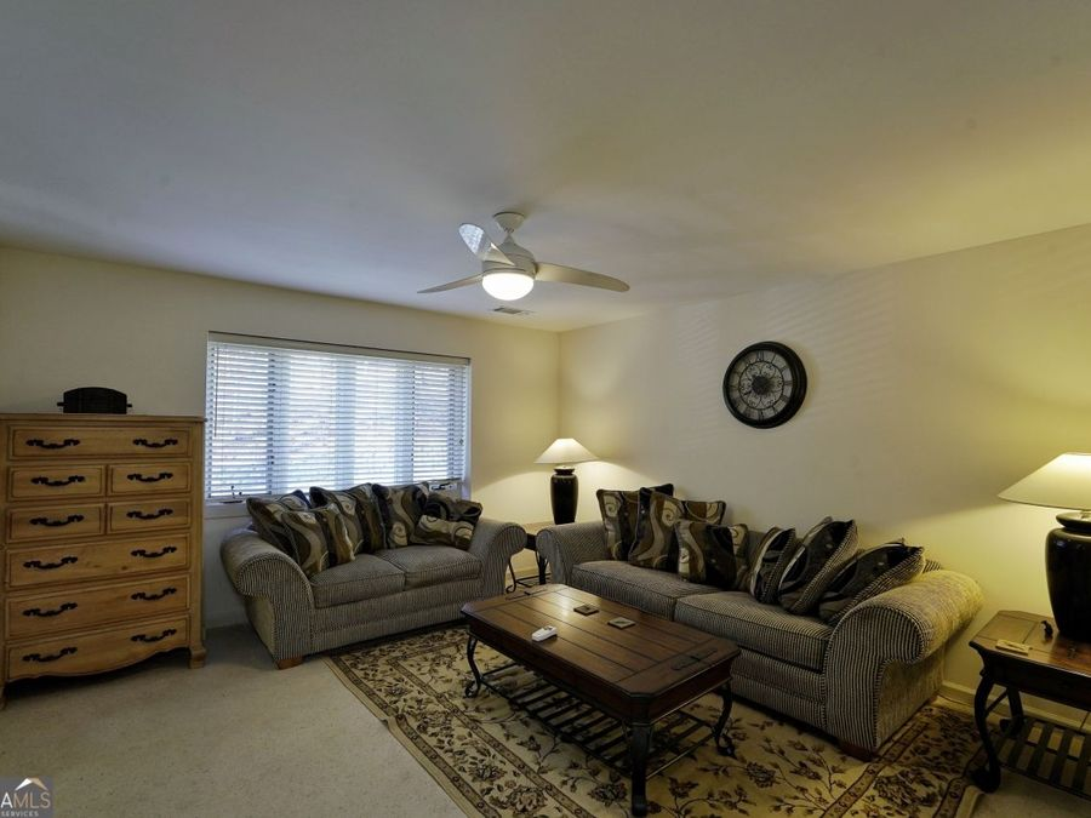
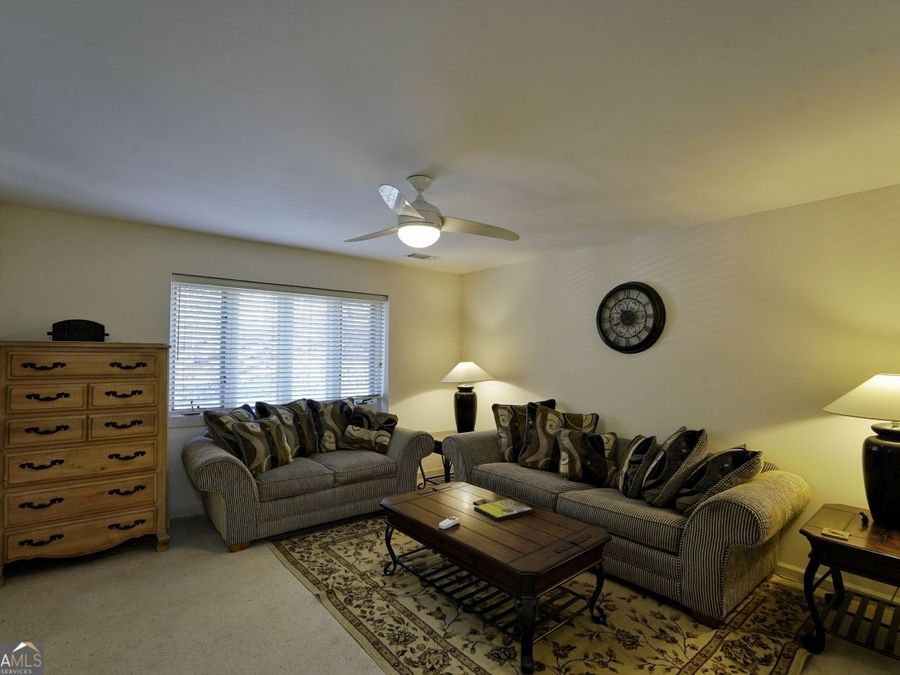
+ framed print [473,498,534,523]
